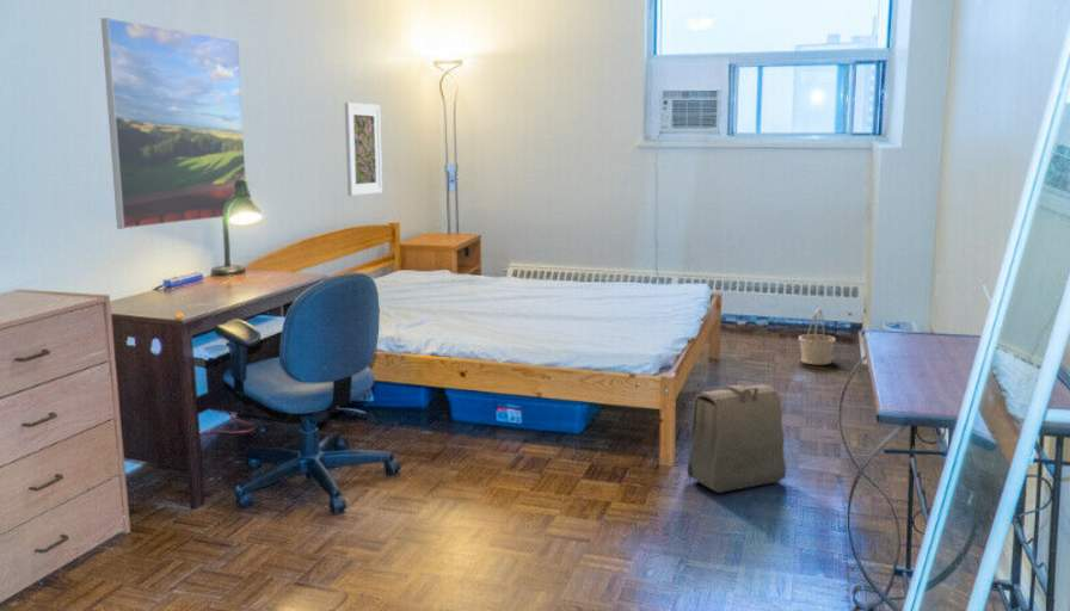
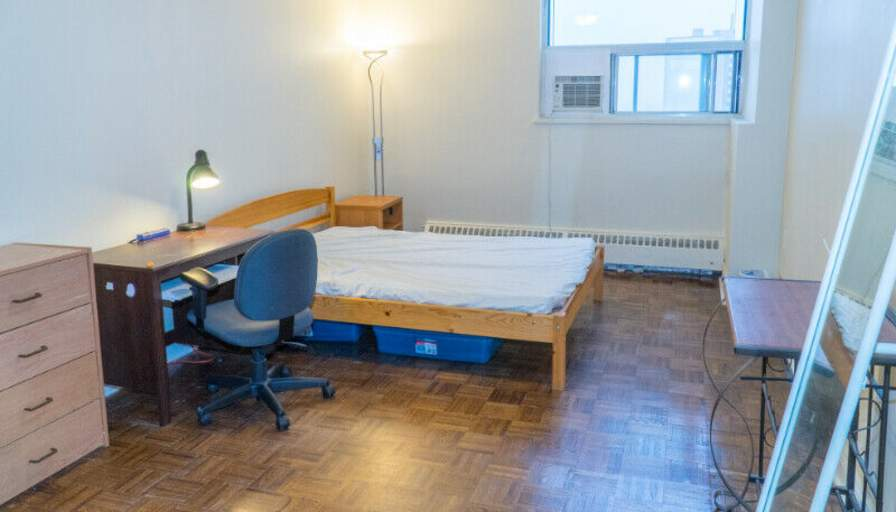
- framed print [100,17,247,230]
- backpack [687,383,787,494]
- basket [798,308,837,365]
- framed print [344,101,383,197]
